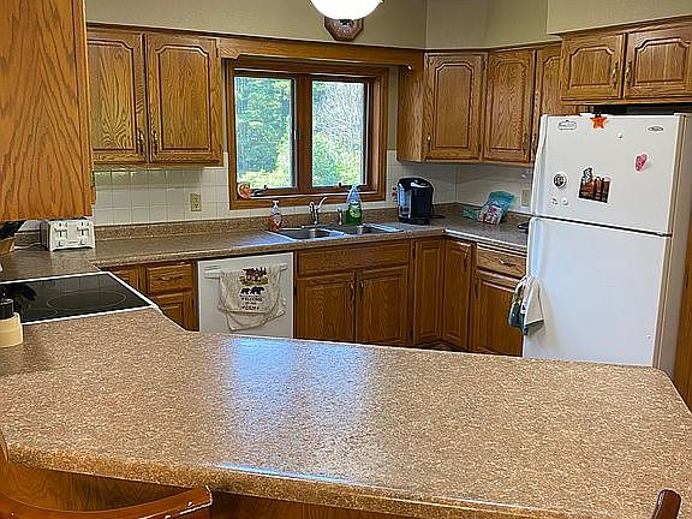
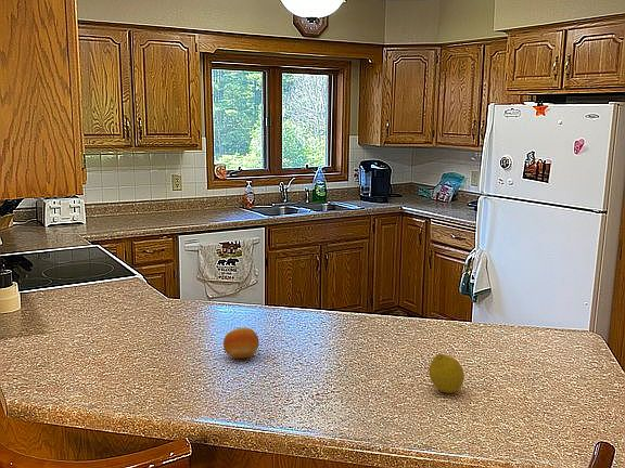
+ fruit [222,326,260,360]
+ fruit [428,353,465,394]
